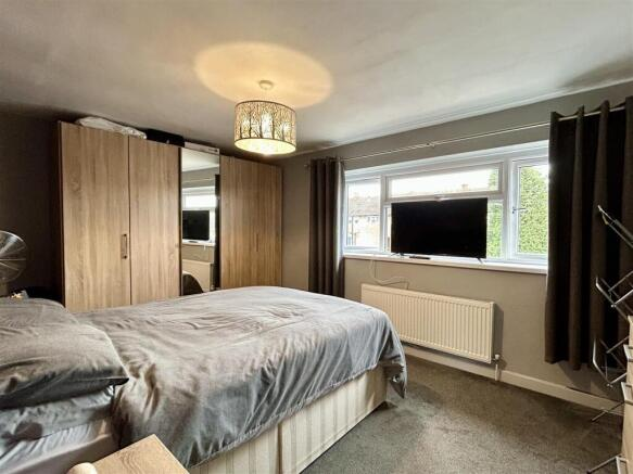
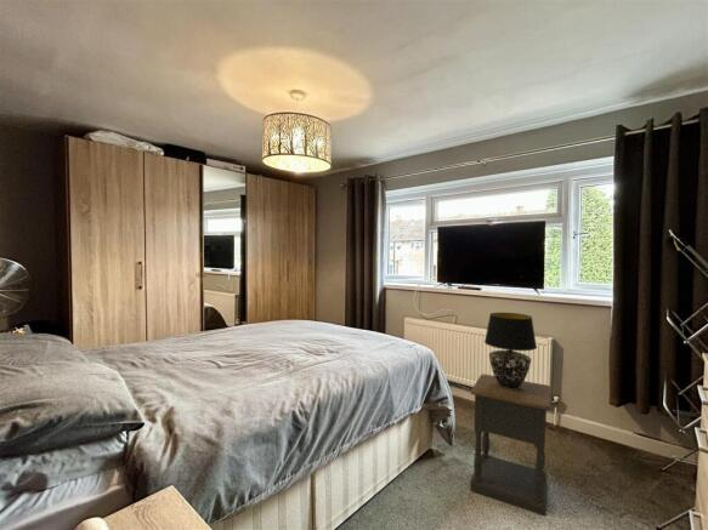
+ table lamp [483,312,538,389]
+ nightstand [469,372,553,517]
